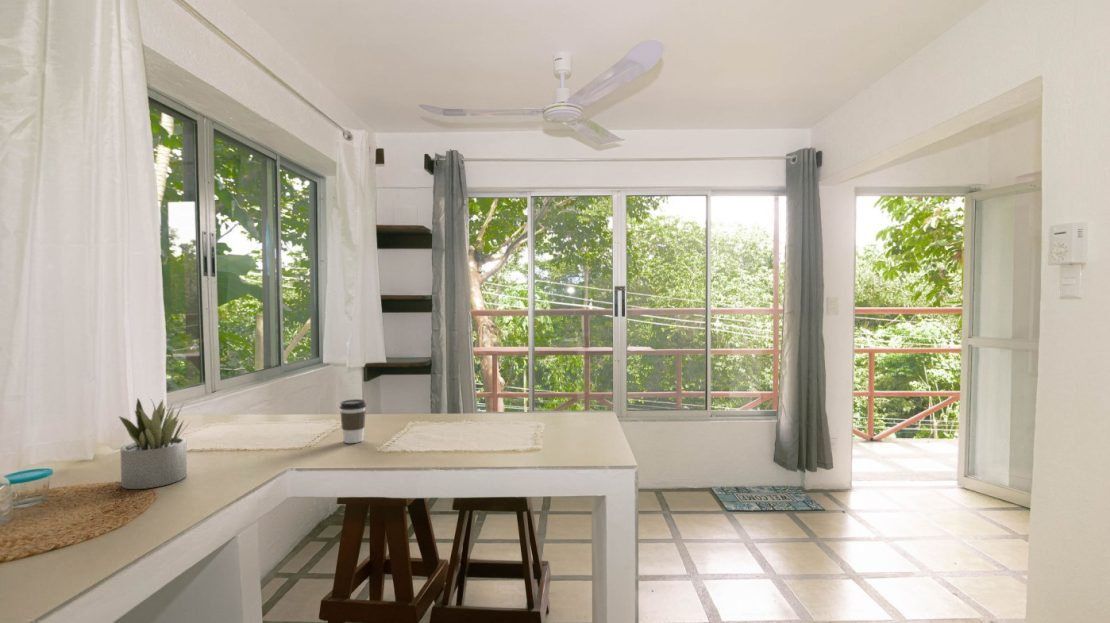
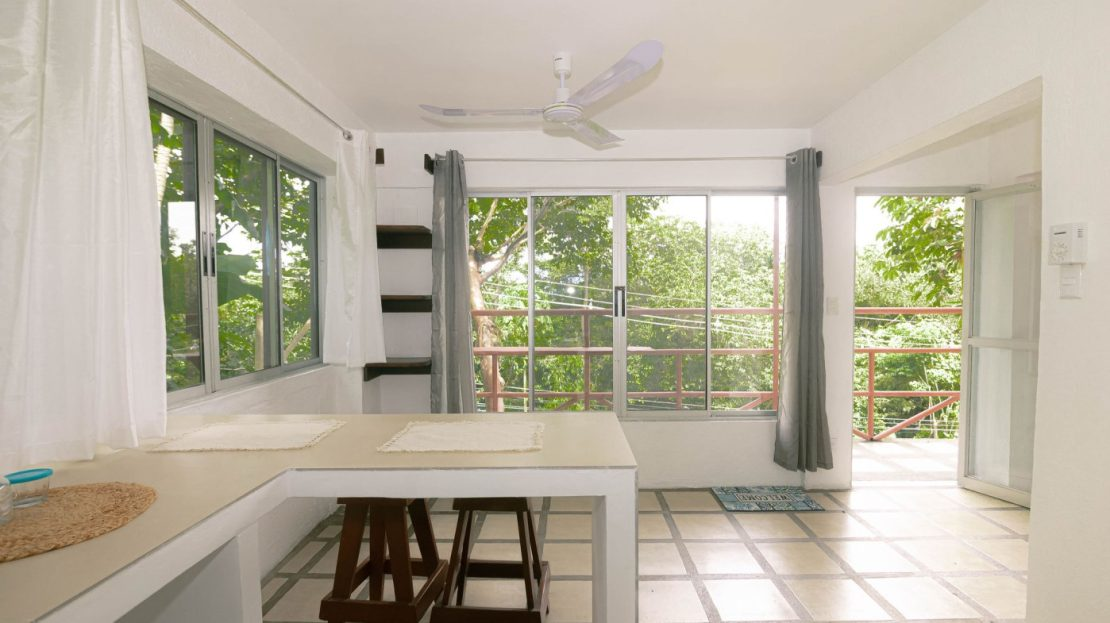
- coffee cup [339,398,367,444]
- succulent plant [118,396,192,490]
